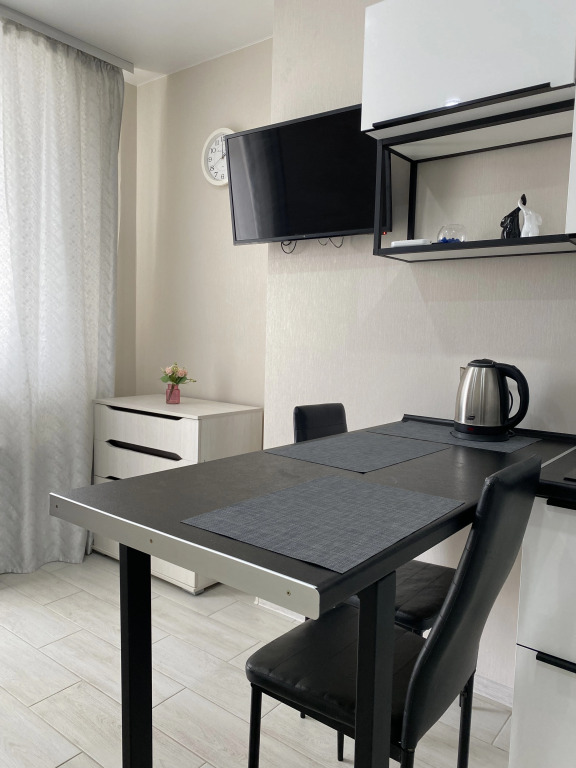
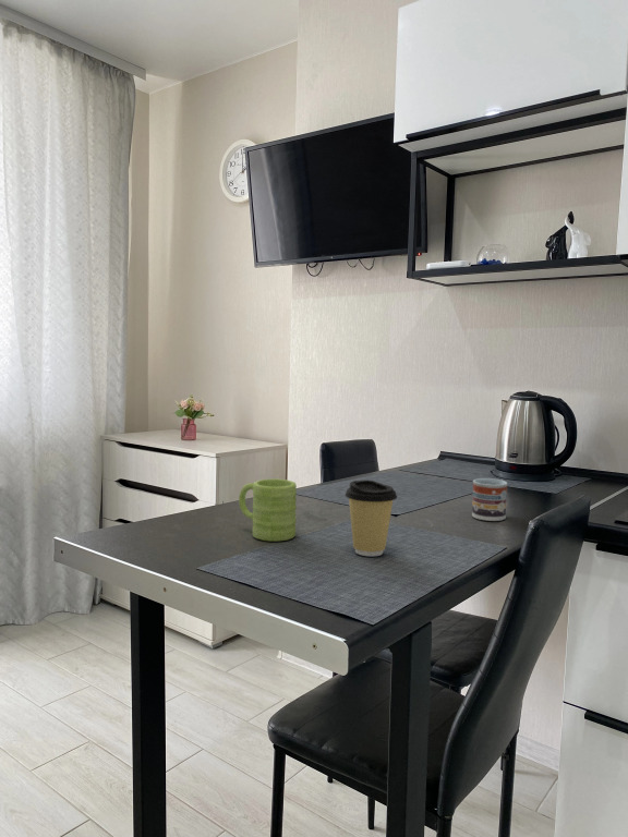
+ cup [471,477,508,522]
+ mug [238,478,298,543]
+ coffee cup [345,480,398,557]
